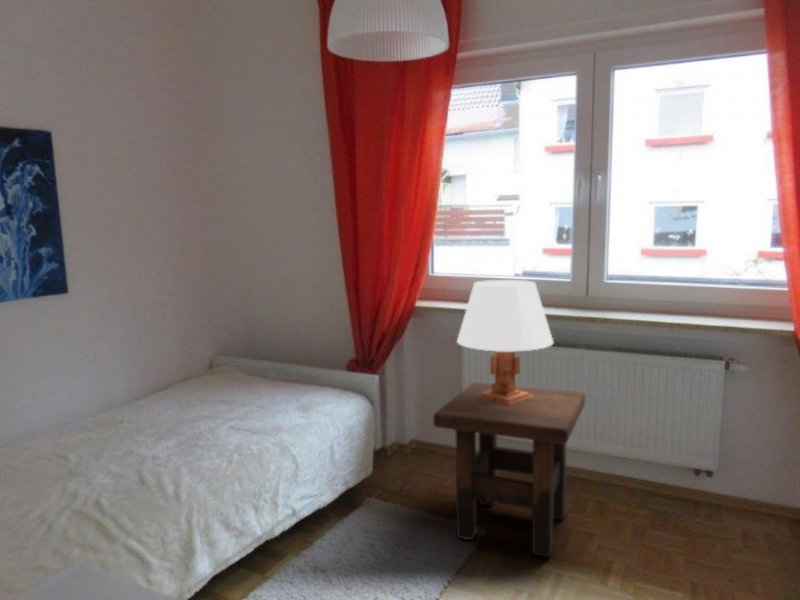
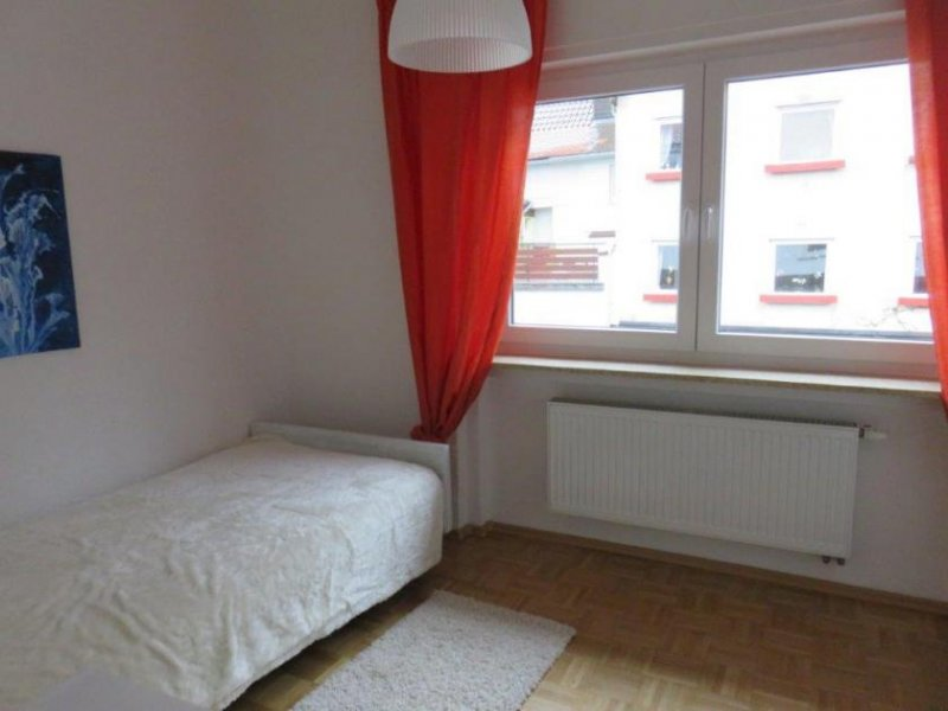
- side table [432,381,586,558]
- table lamp [456,279,555,406]
